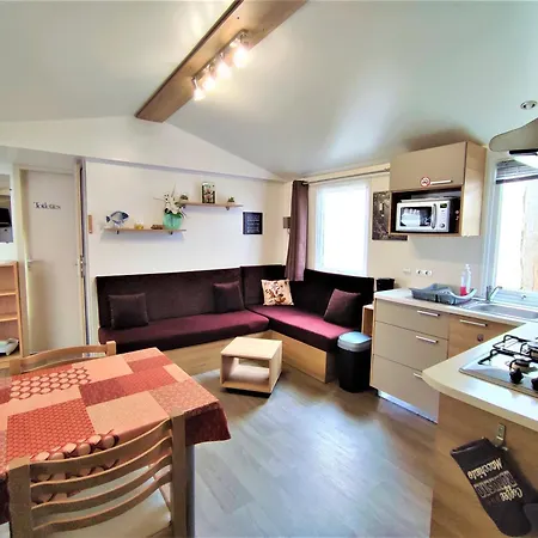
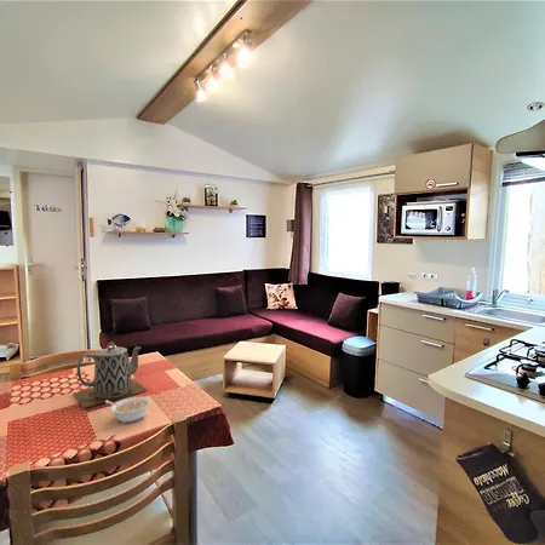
+ legume [105,396,153,424]
+ teapot [71,340,148,409]
